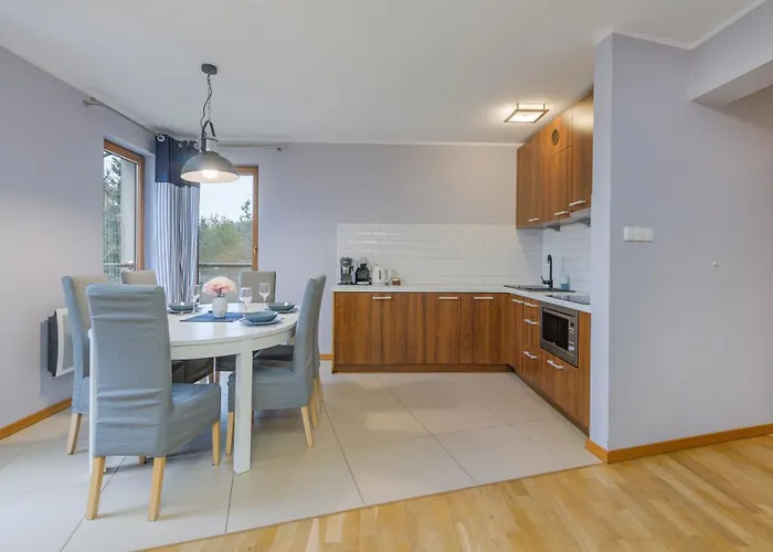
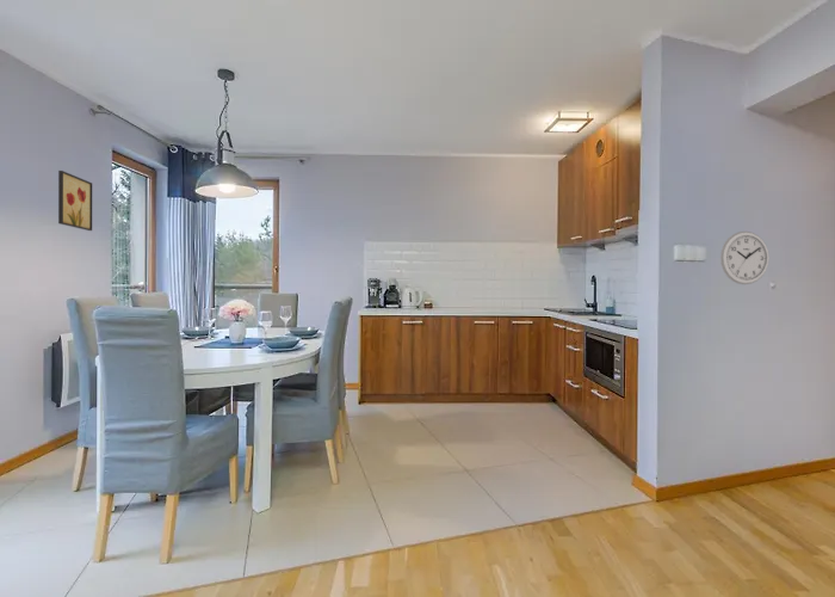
+ wall art [57,170,93,232]
+ wall clock [719,230,771,285]
